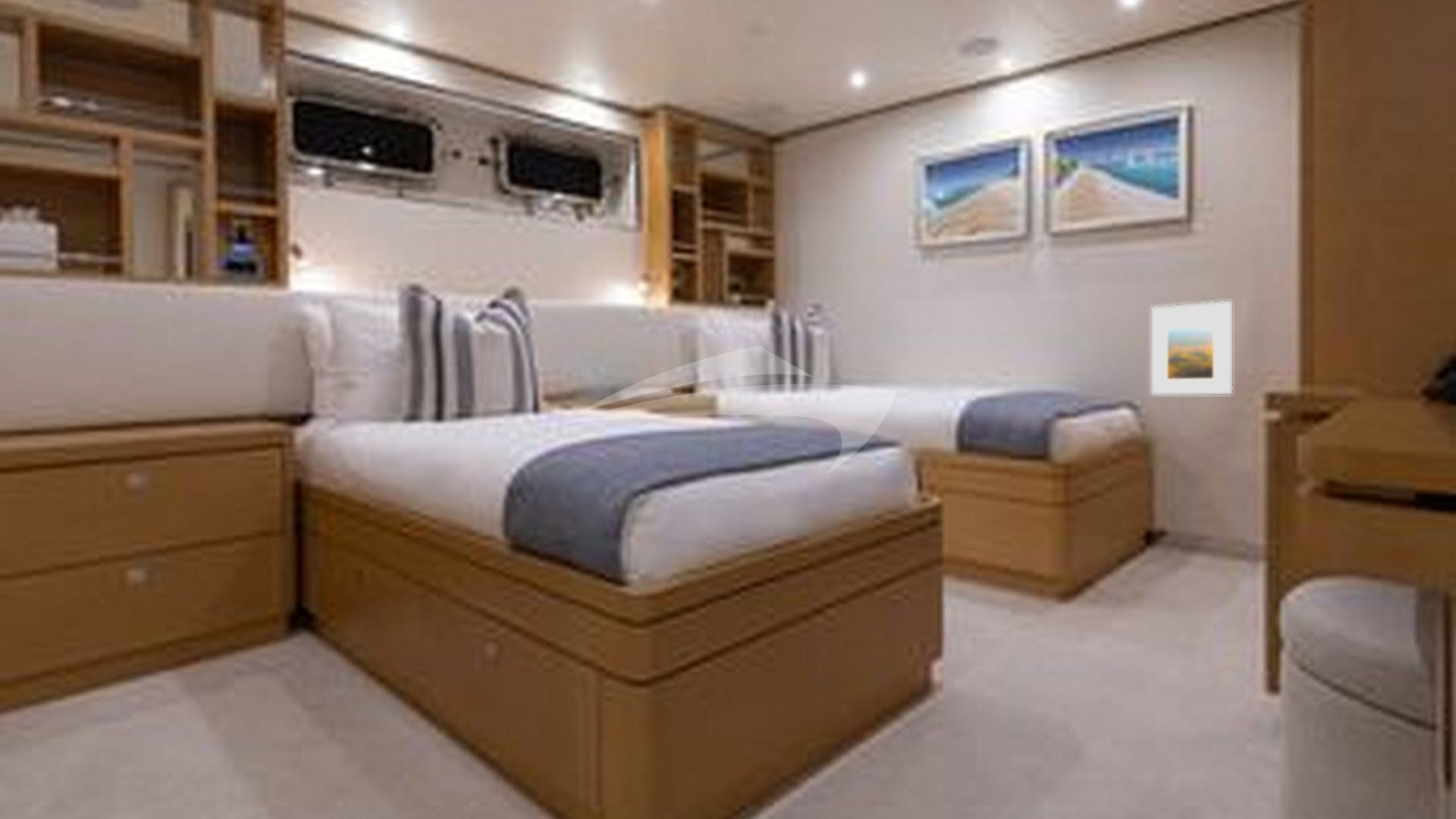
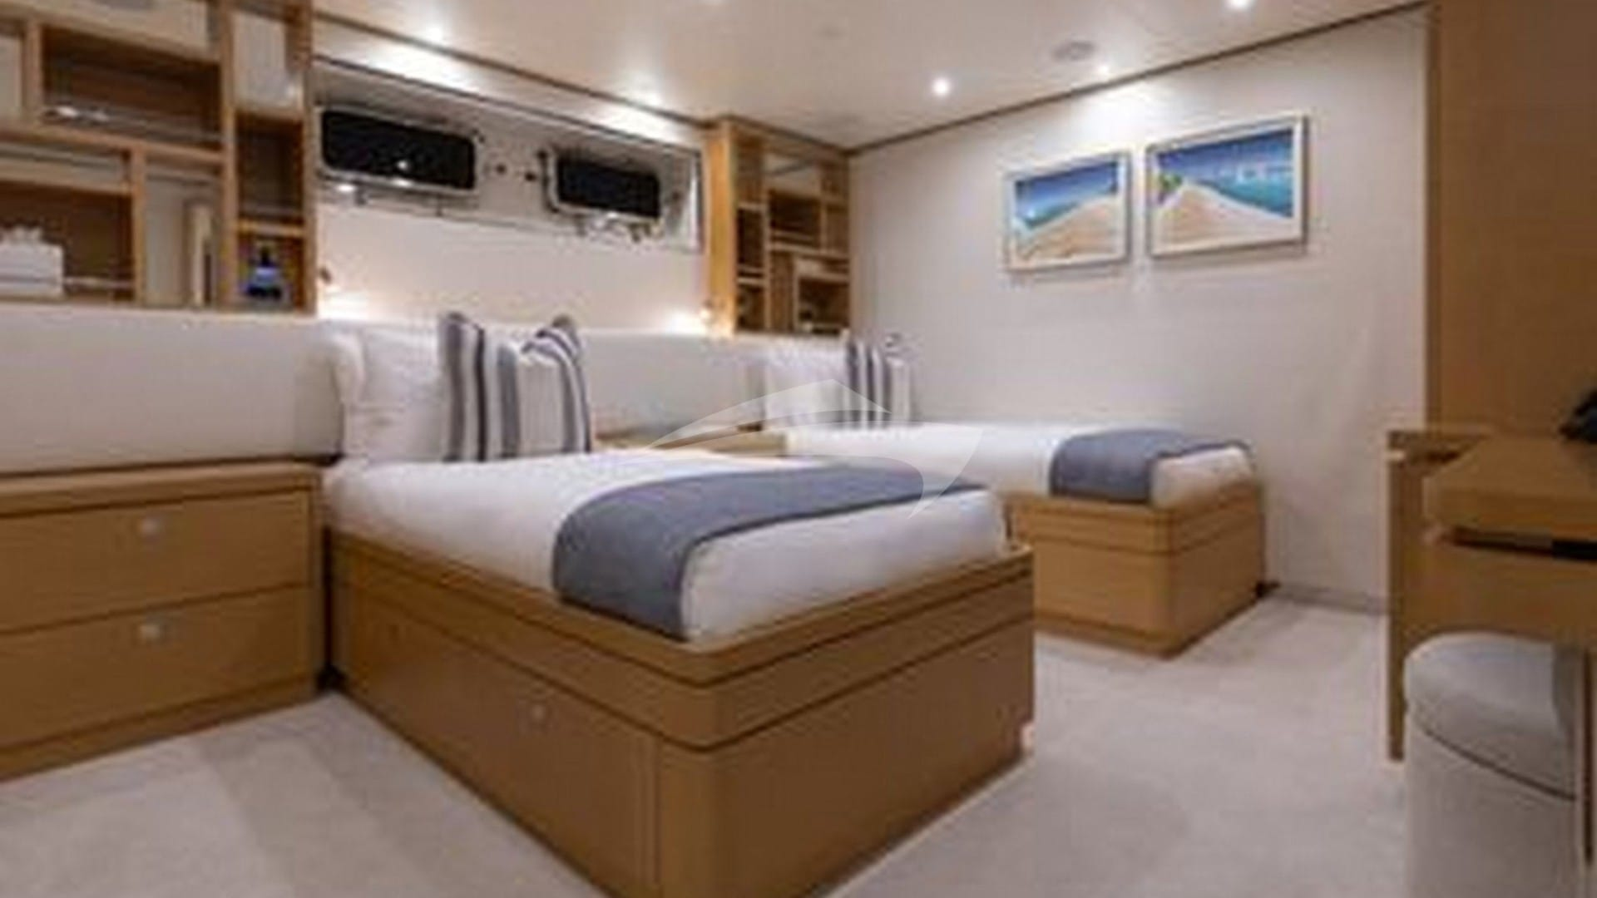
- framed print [1150,300,1233,395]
